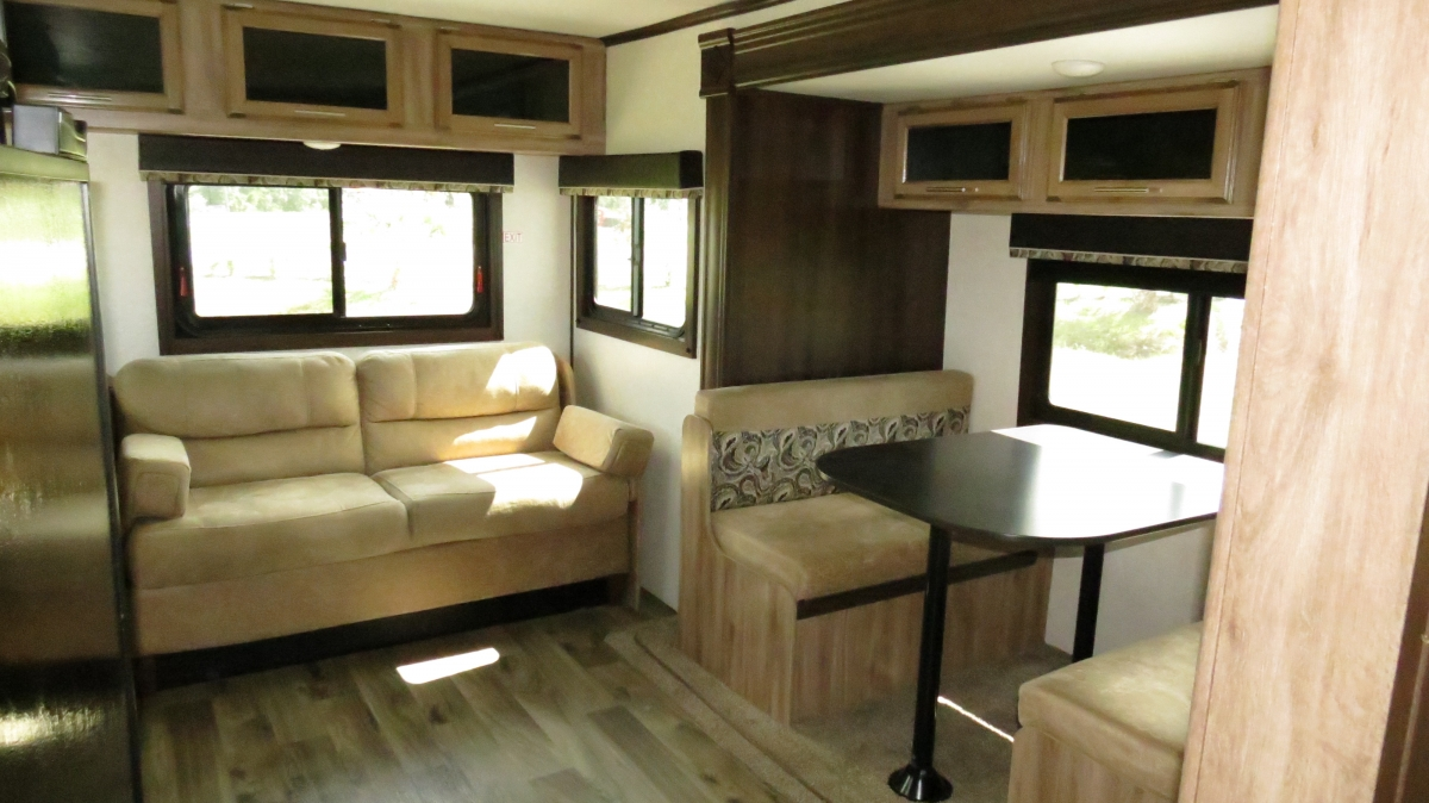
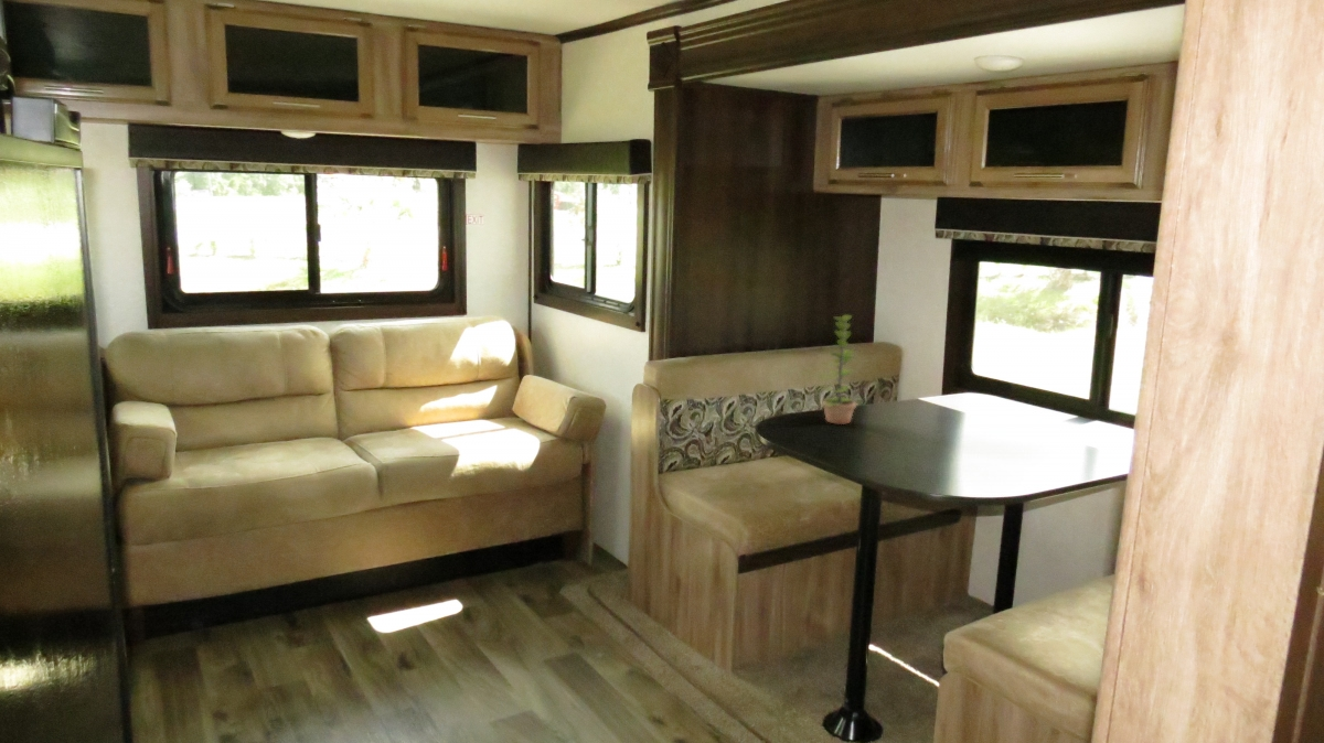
+ plant [815,314,857,426]
